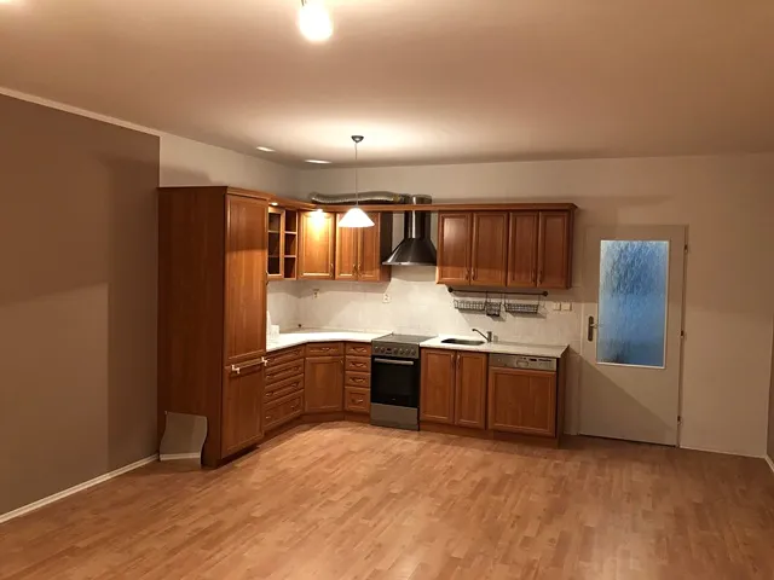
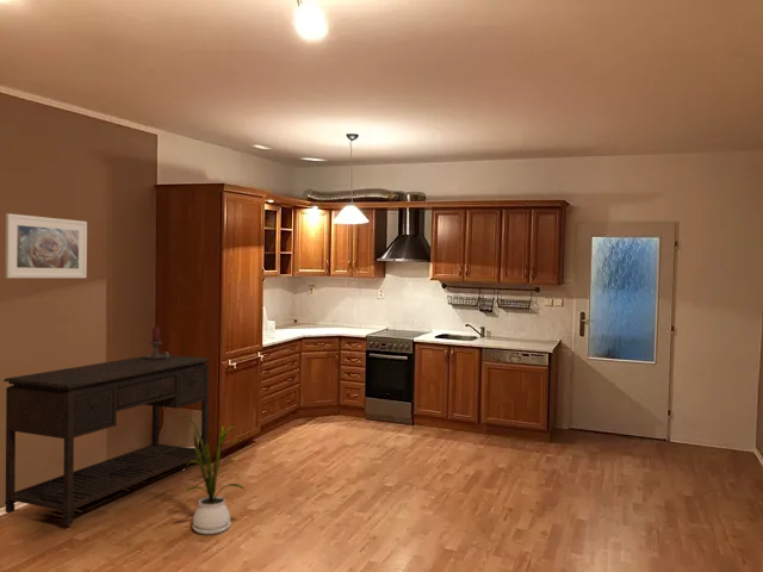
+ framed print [5,212,88,279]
+ console table [2,354,212,527]
+ candle holder [143,325,170,360]
+ house plant [175,411,246,535]
